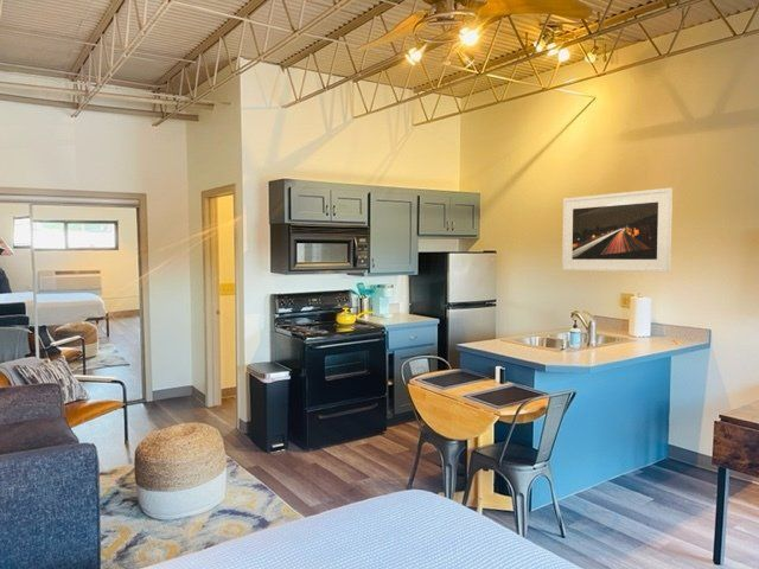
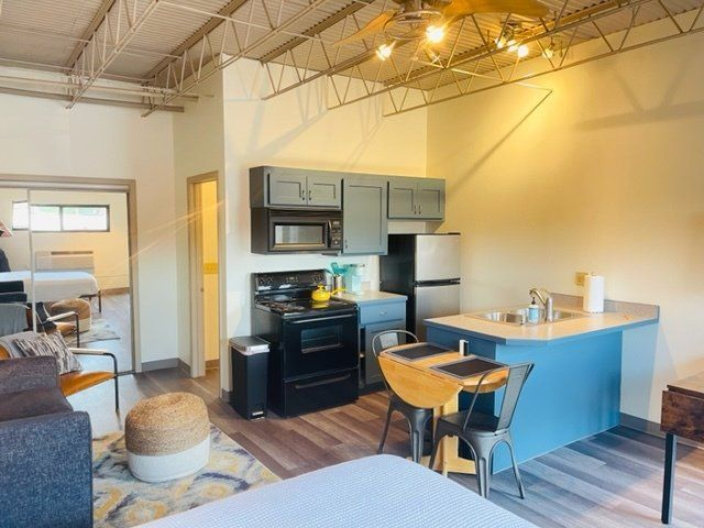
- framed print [561,187,674,274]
